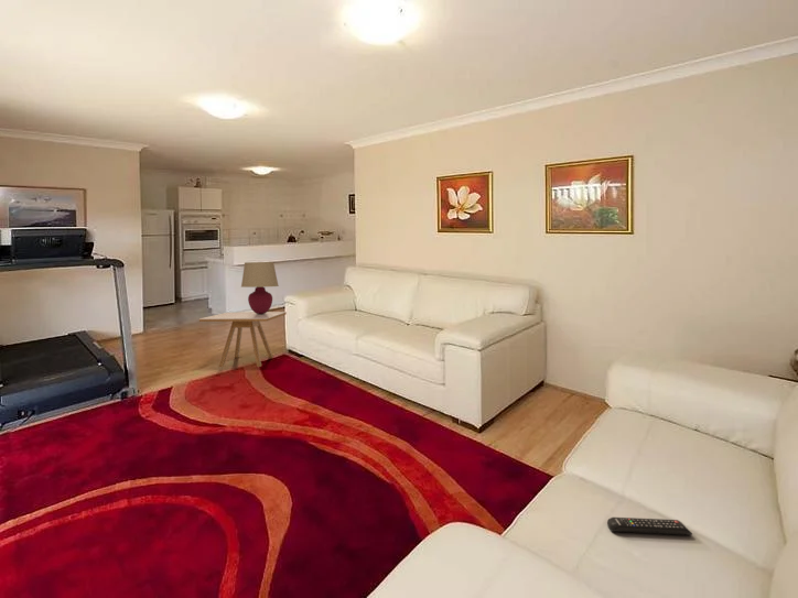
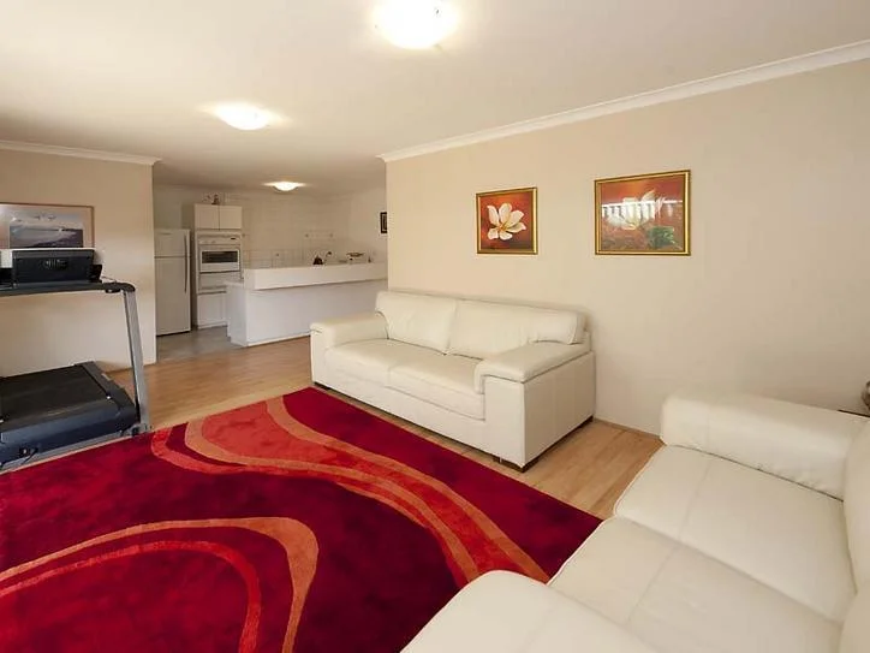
- side table [198,311,288,368]
- remote control [606,517,693,536]
- table lamp [240,261,280,314]
